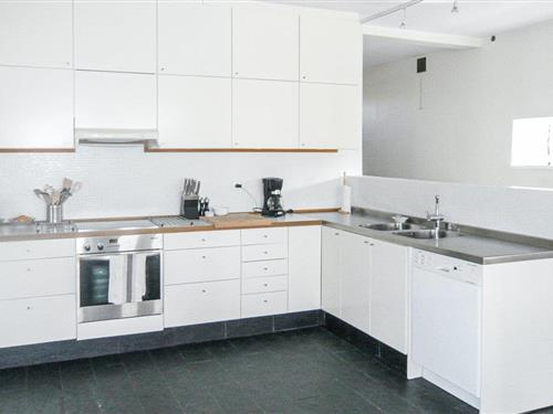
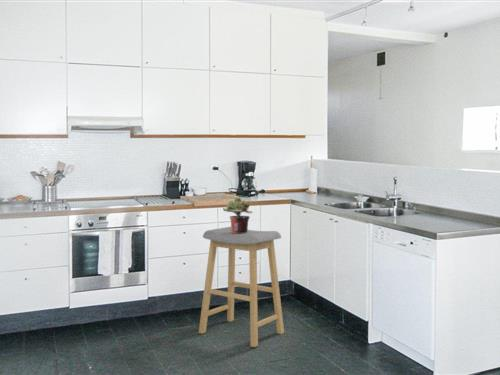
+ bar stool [198,226,285,348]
+ potted plant [222,197,253,233]
